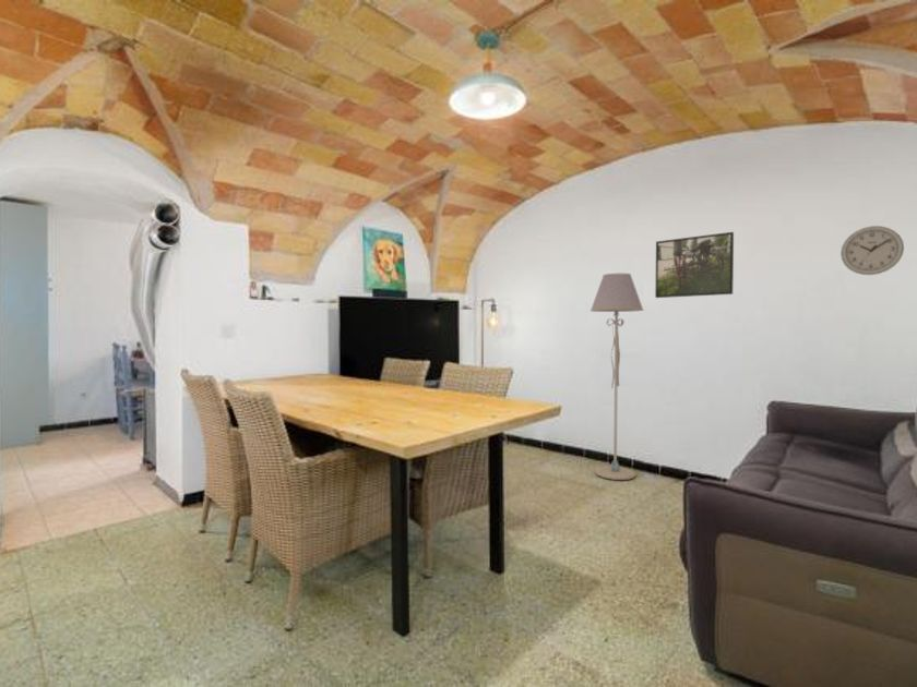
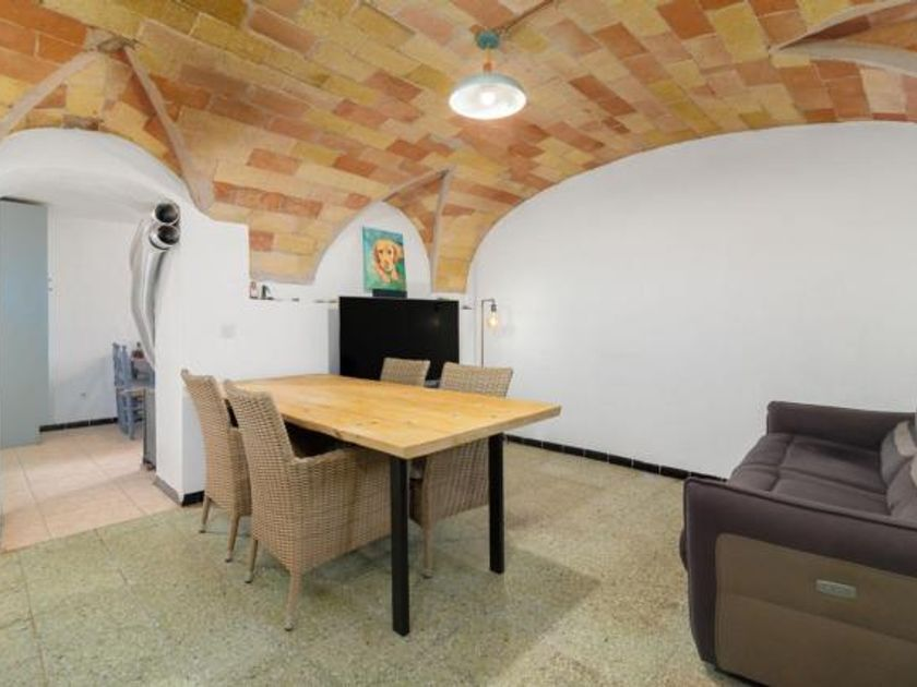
- floor lamp [590,273,645,481]
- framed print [654,231,735,299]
- wall clock [839,225,905,276]
